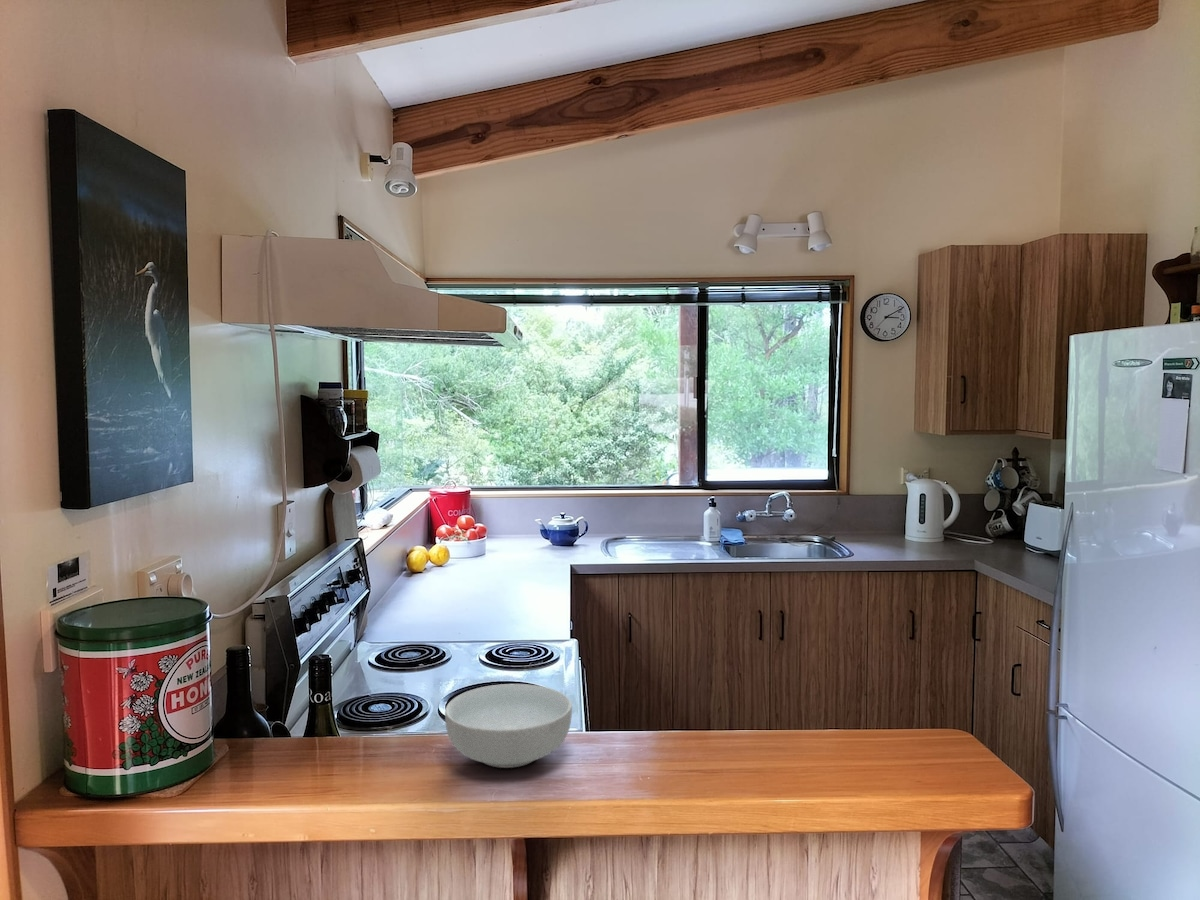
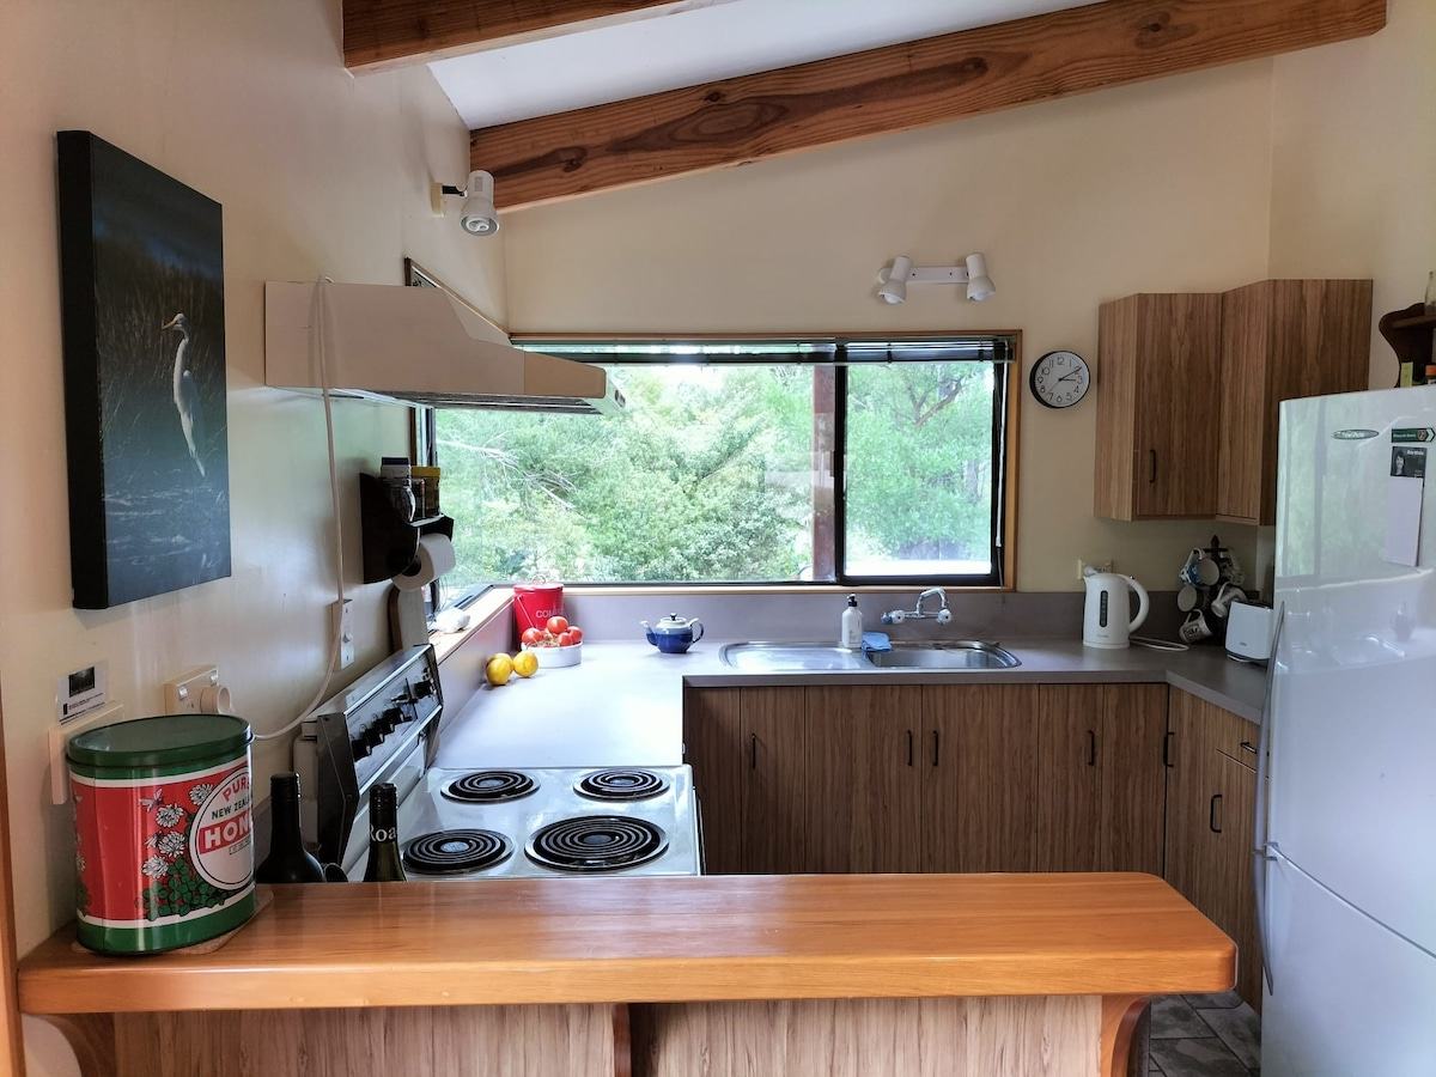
- cereal bowl [444,683,573,769]
